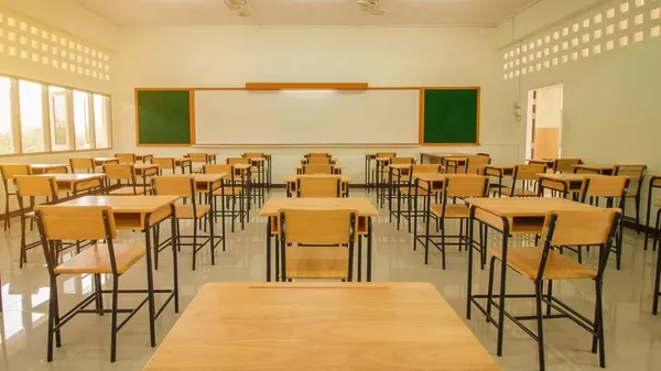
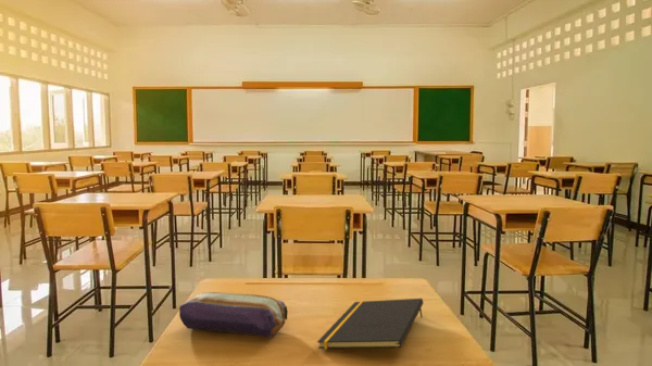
+ notepad [316,298,424,350]
+ pencil case [178,291,289,339]
